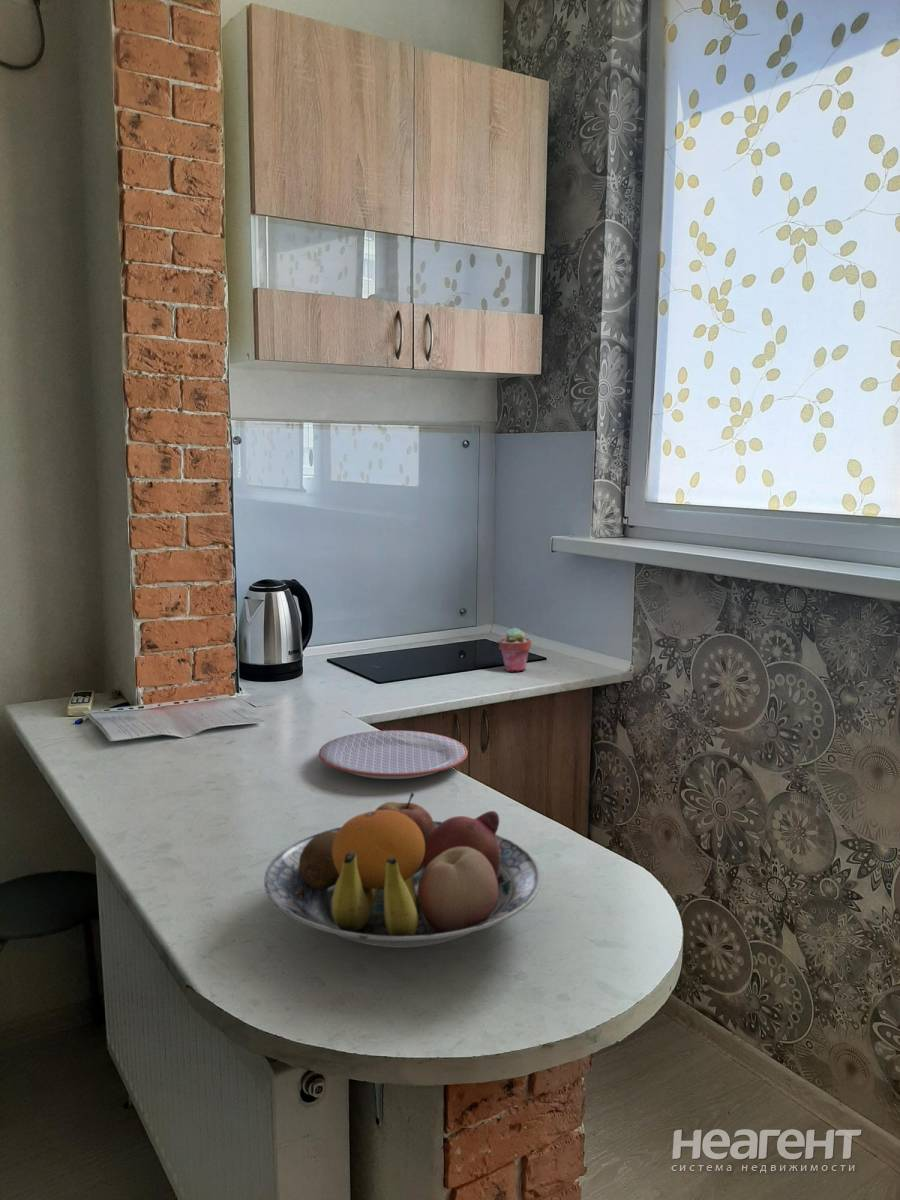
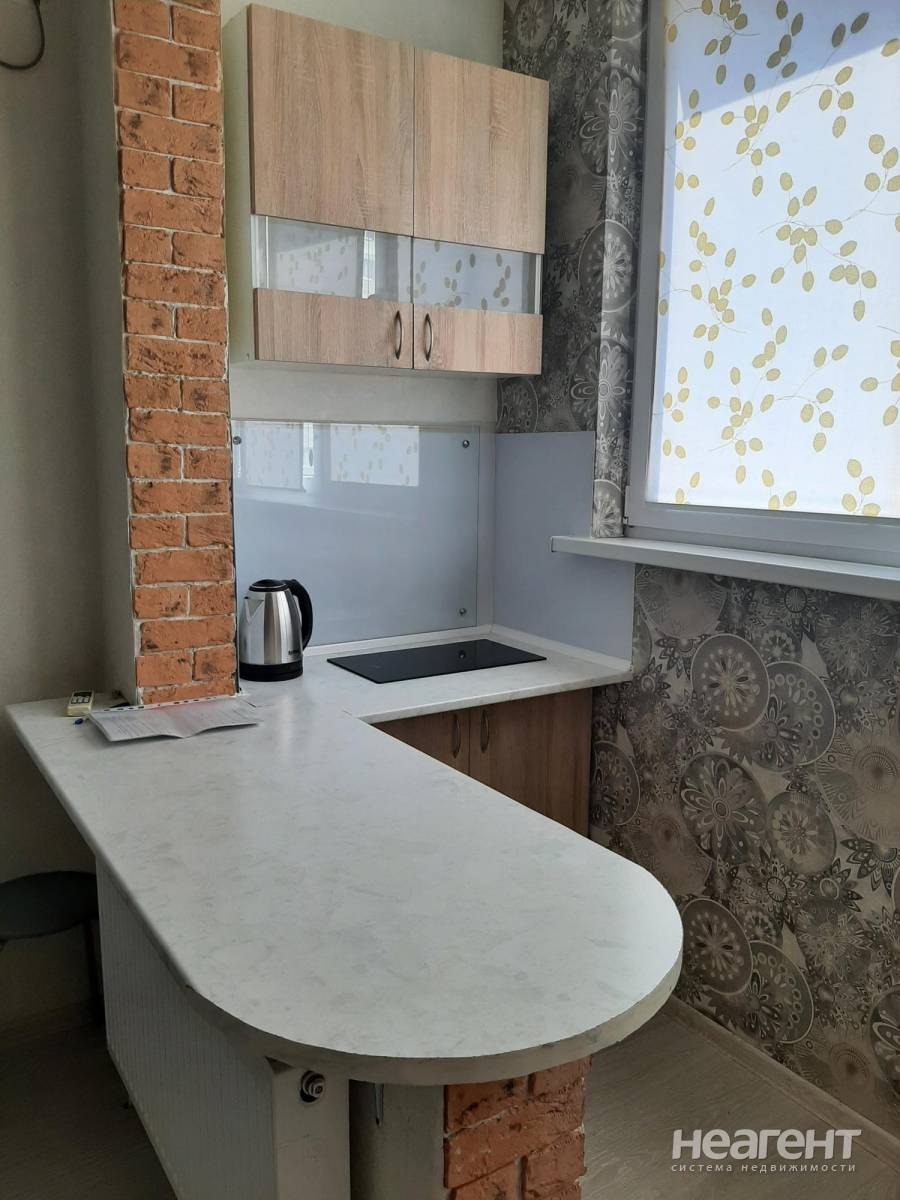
- potted succulent [497,626,532,672]
- fruit bowl [263,791,542,949]
- plate [318,729,469,780]
